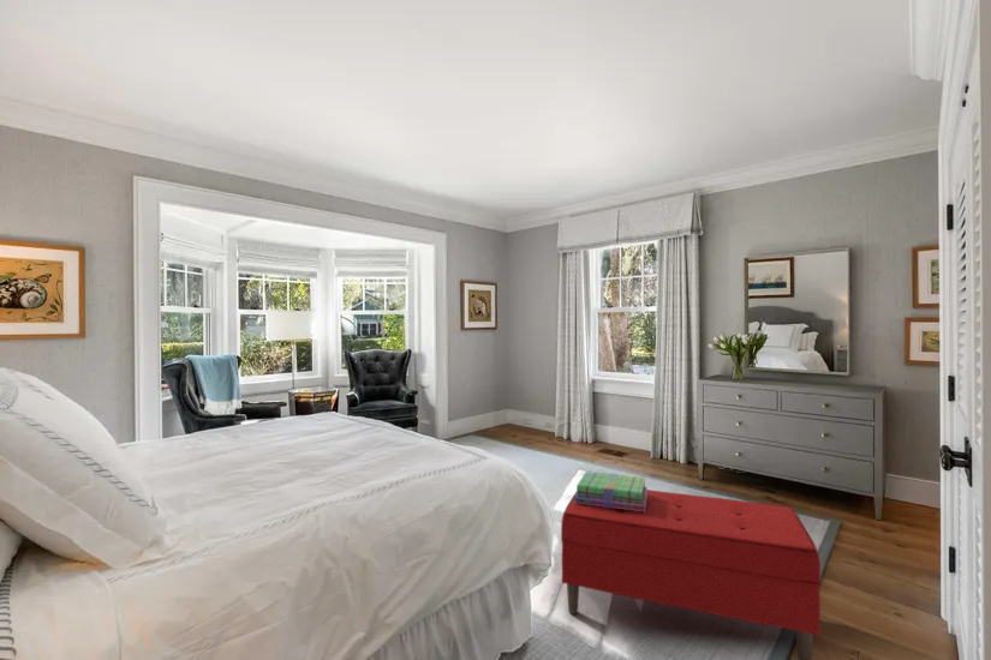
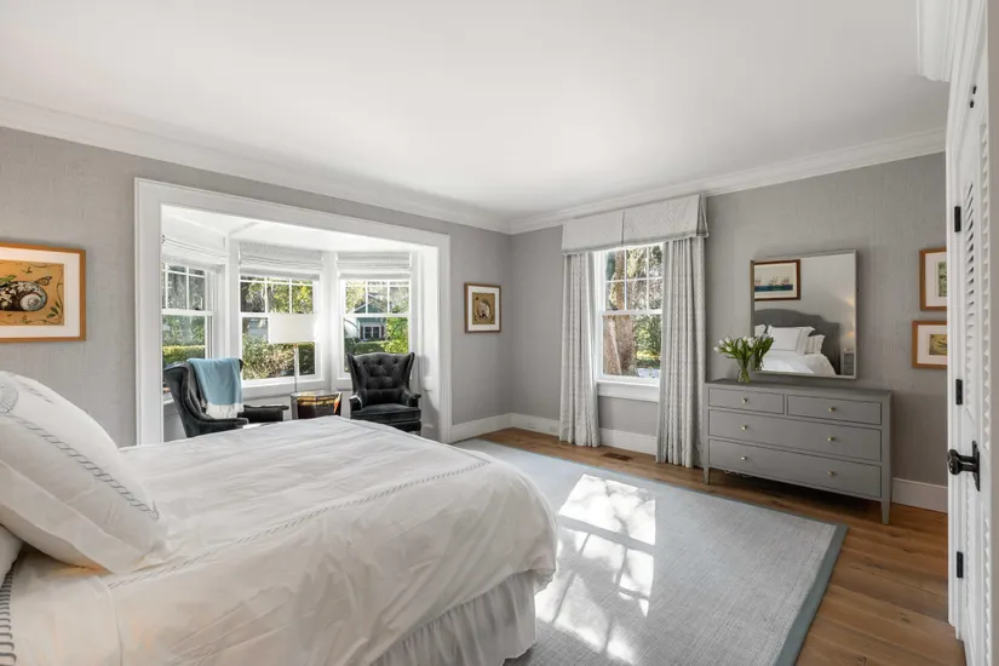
- stack of books [574,470,649,512]
- bench [560,488,822,660]
